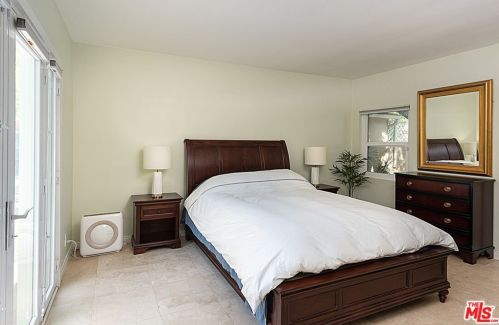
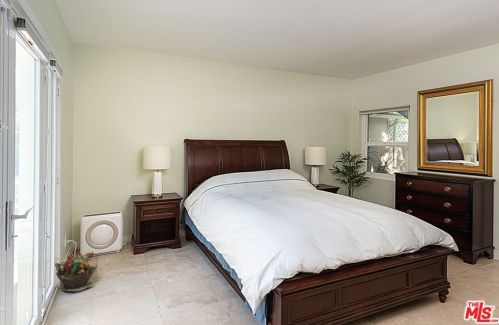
+ potted plant [54,251,98,292]
